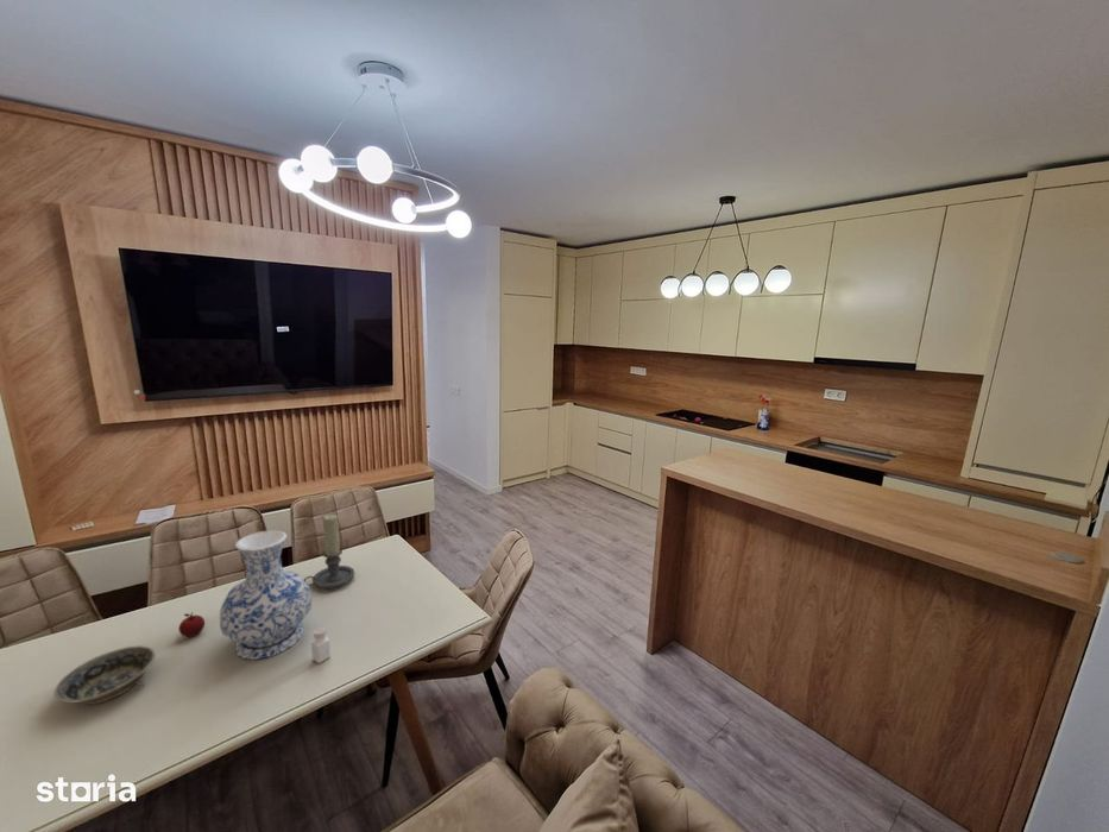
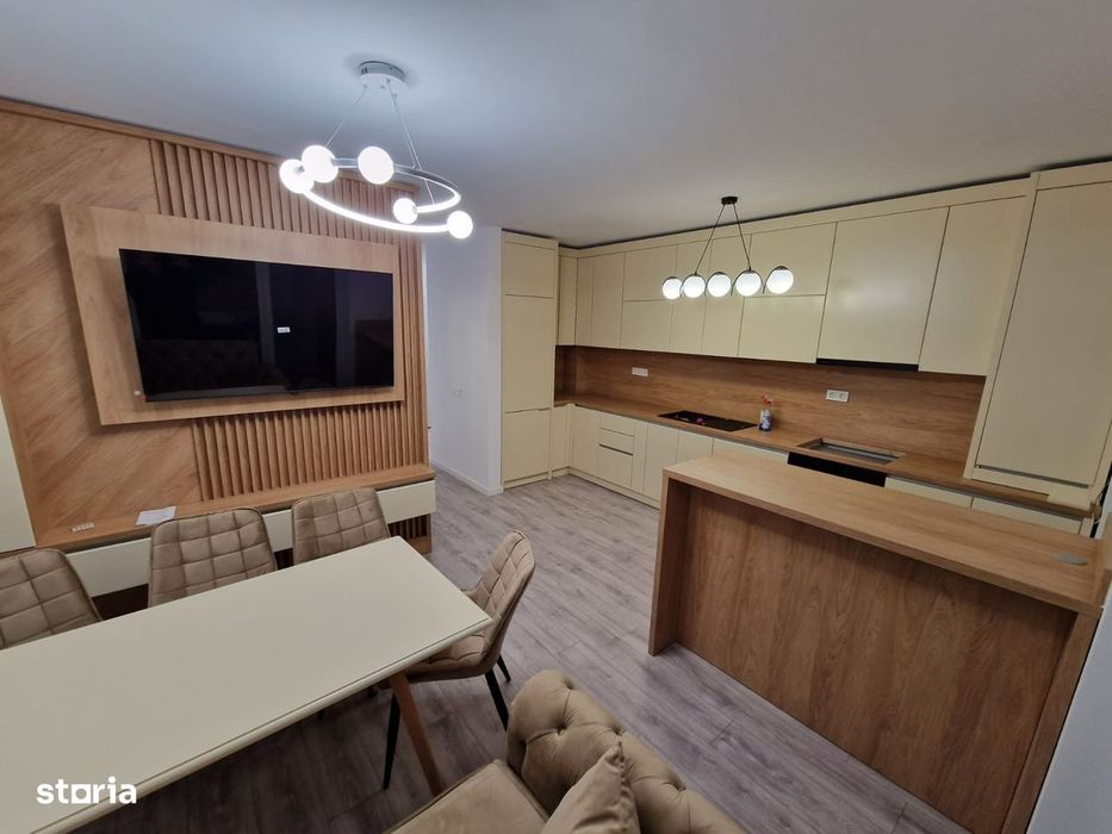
- bowl [53,644,157,706]
- apple [177,611,206,638]
- vase [219,529,313,661]
- pepper shaker [310,626,332,664]
- candle holder [303,513,355,590]
